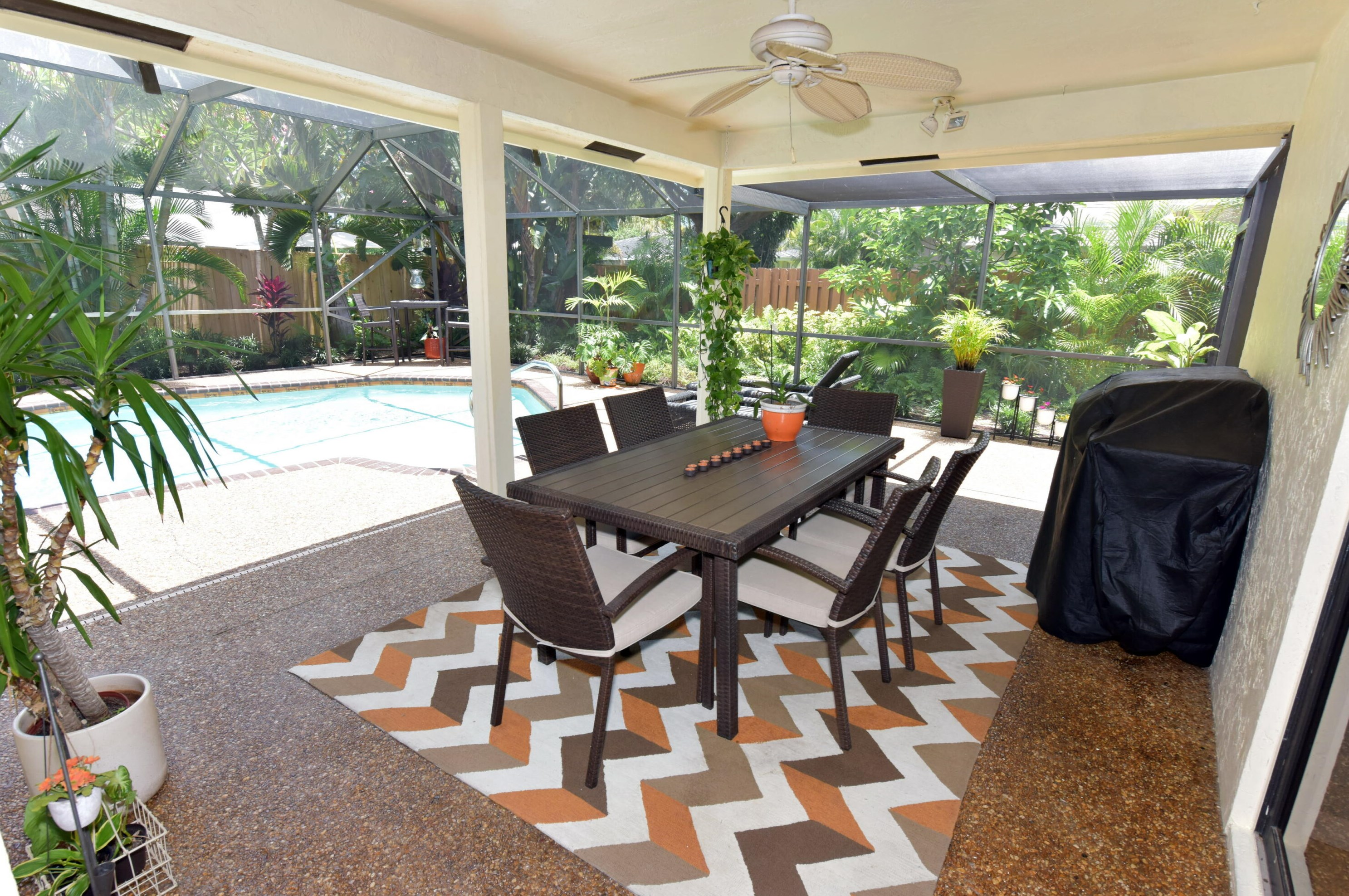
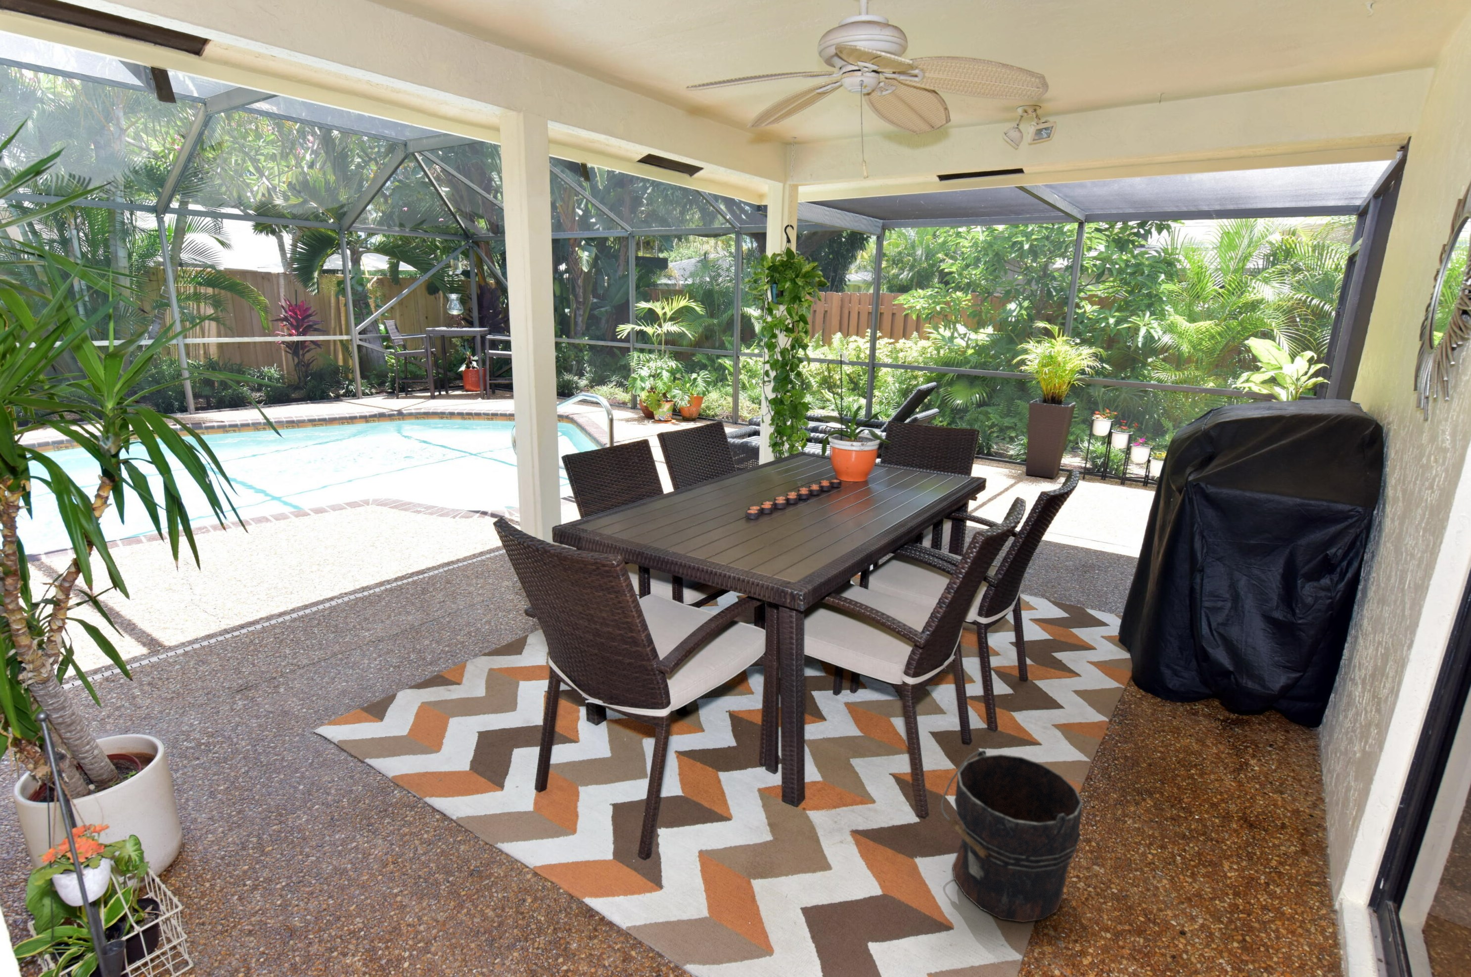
+ bucket [941,749,1083,922]
